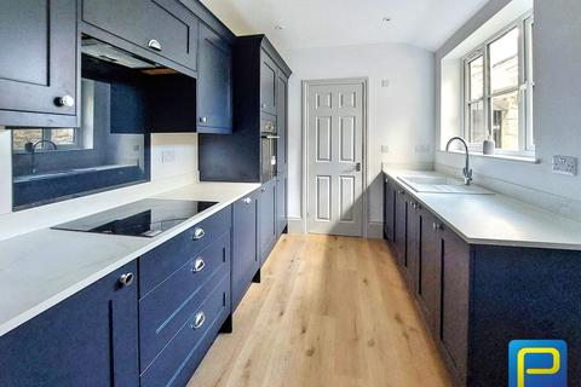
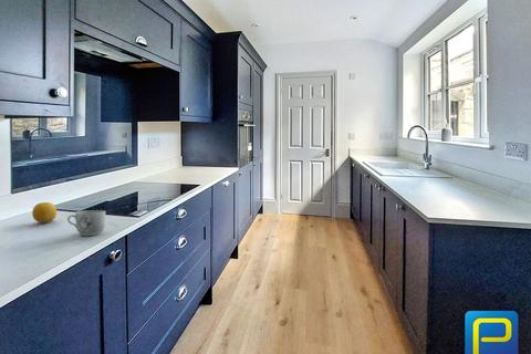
+ mug [66,209,106,237]
+ fruit [31,201,58,223]
